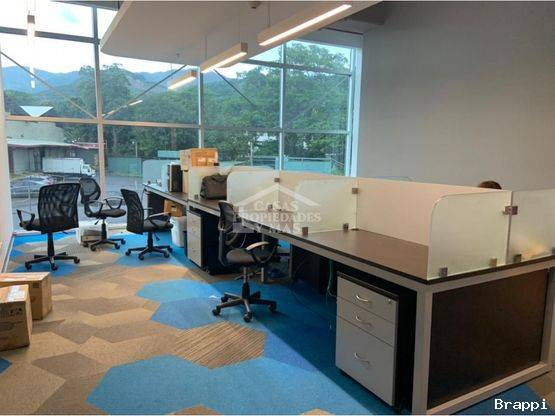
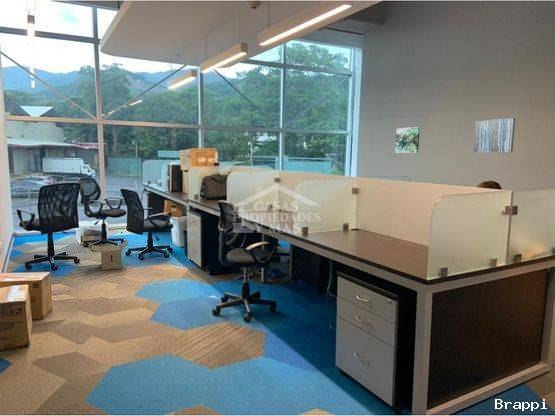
+ wall art [472,117,516,154]
+ wall art [394,126,421,154]
+ cardboard box [90,238,129,271]
